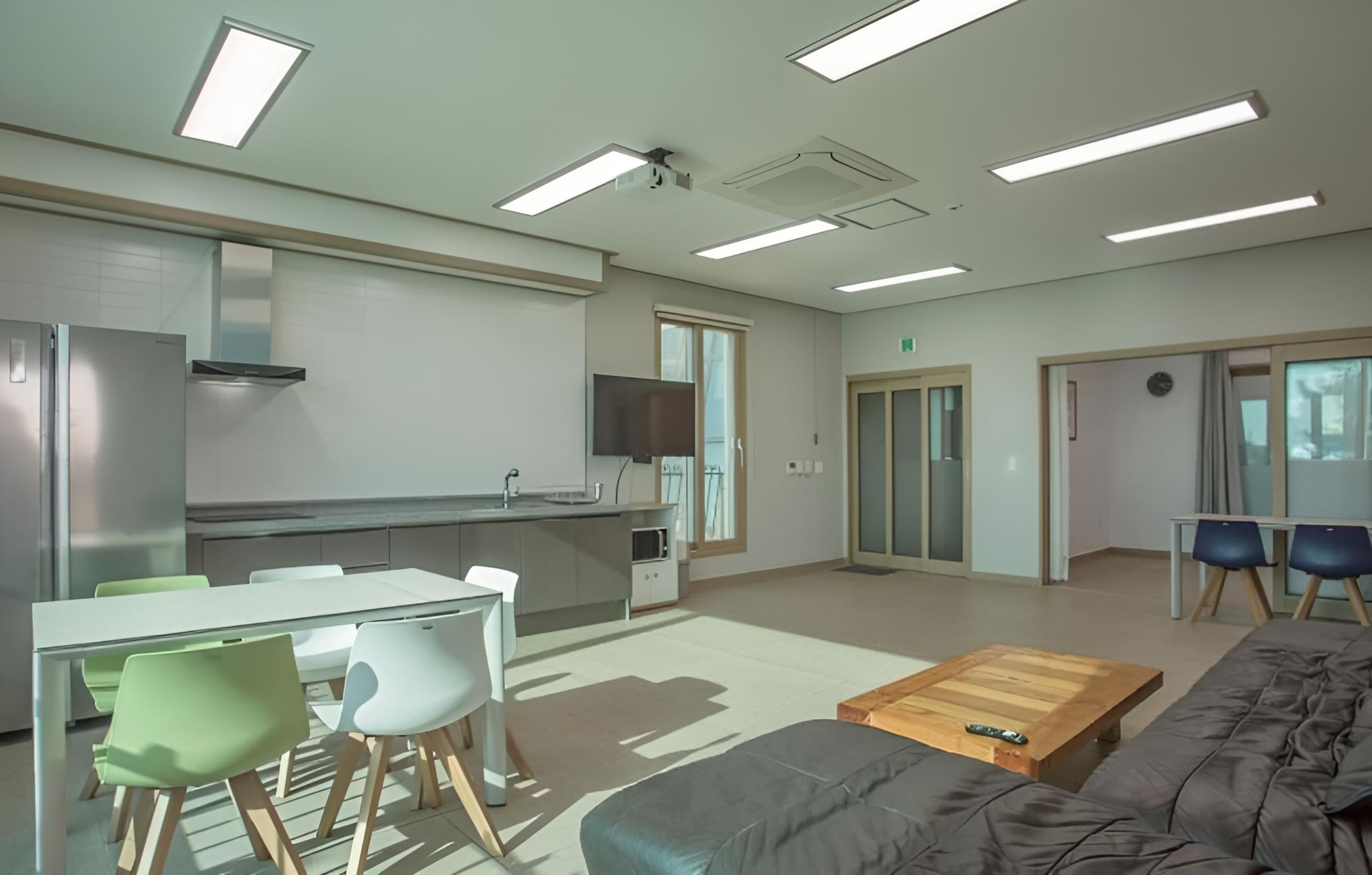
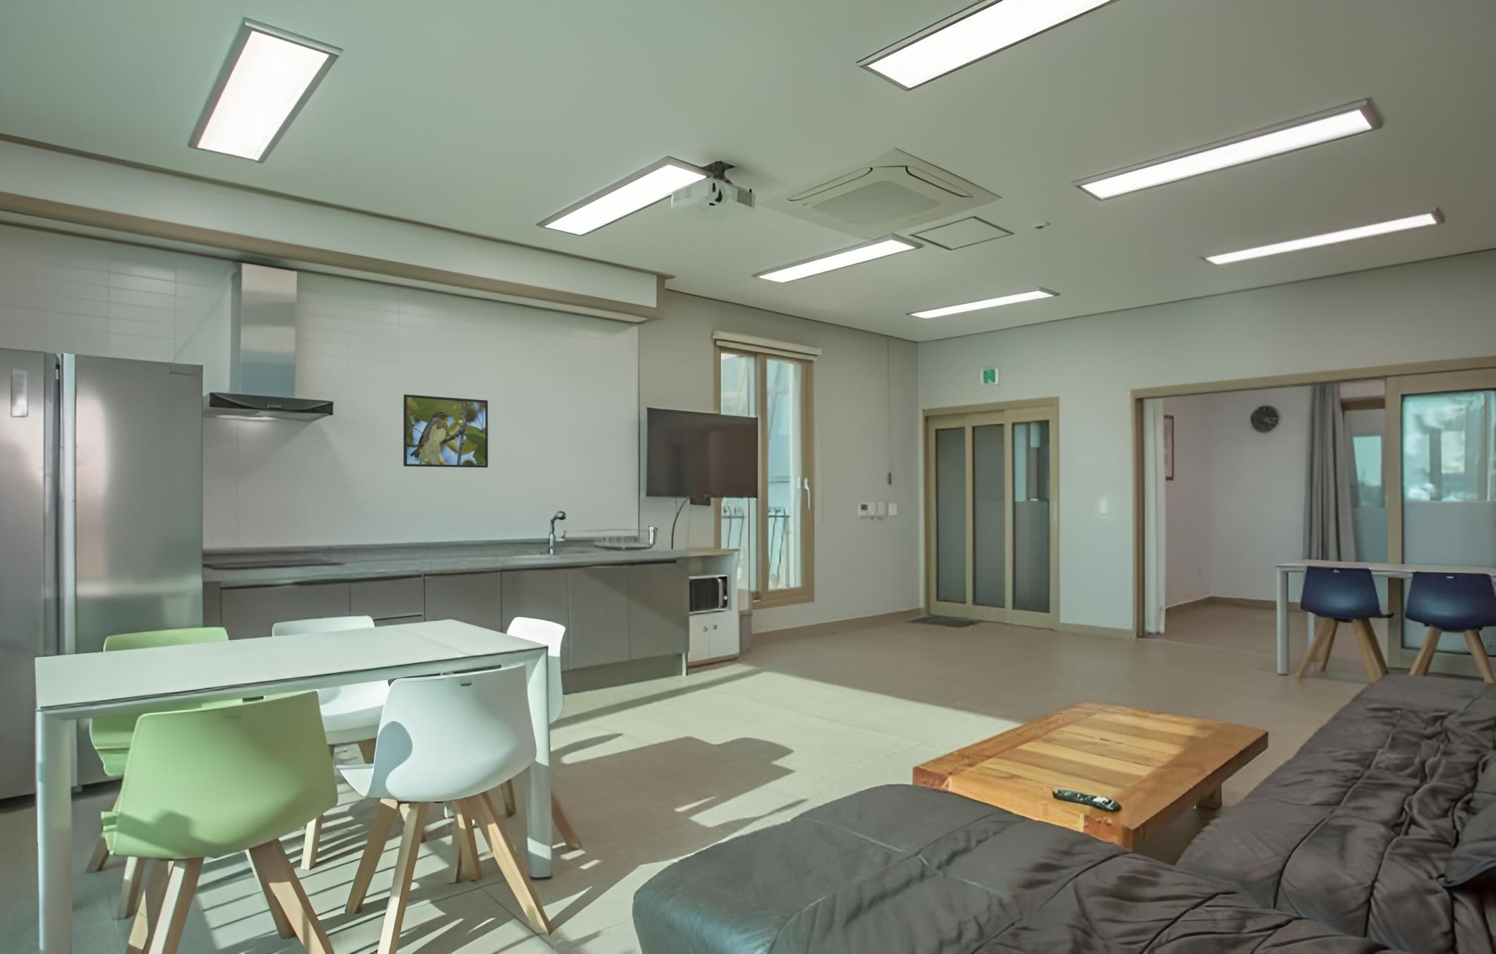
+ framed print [403,394,488,469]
